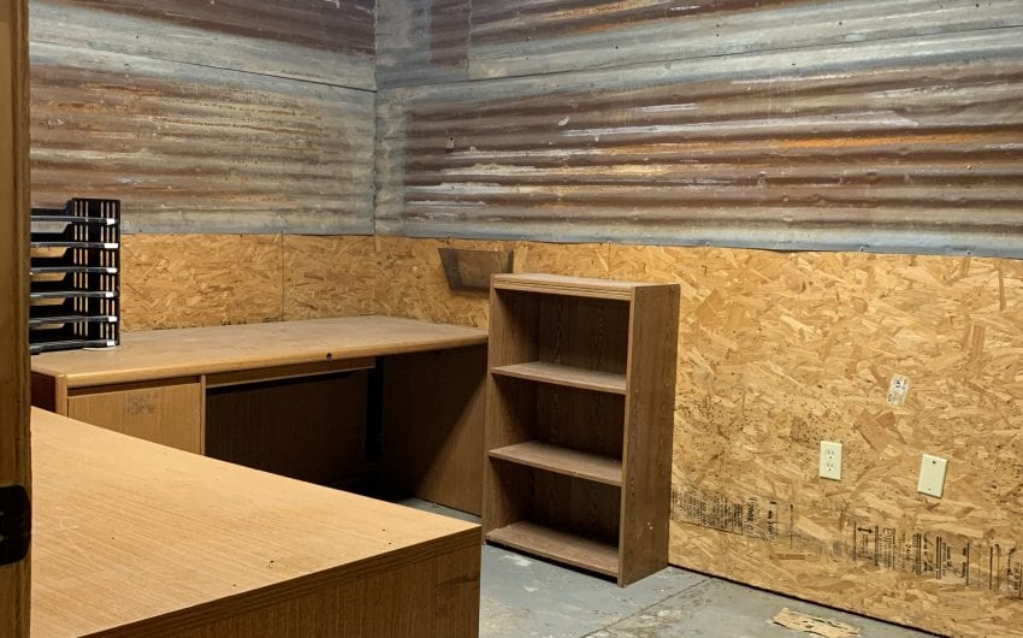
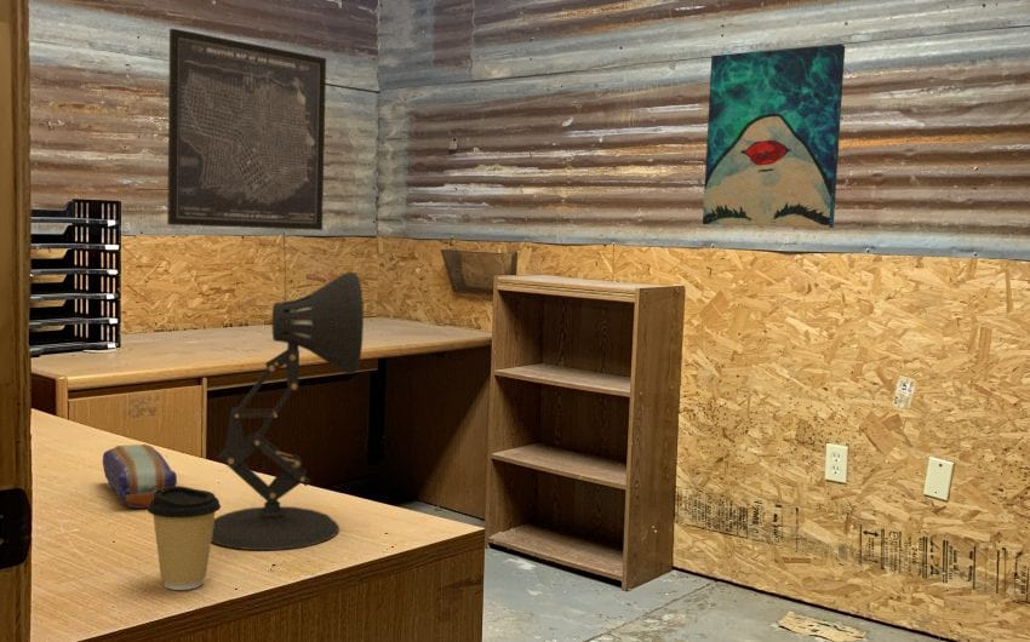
+ wall art [702,42,846,229]
+ pencil case [102,443,178,510]
+ coffee cup [147,485,222,591]
+ desk lamp [211,271,365,551]
+ wall art [166,28,327,231]
